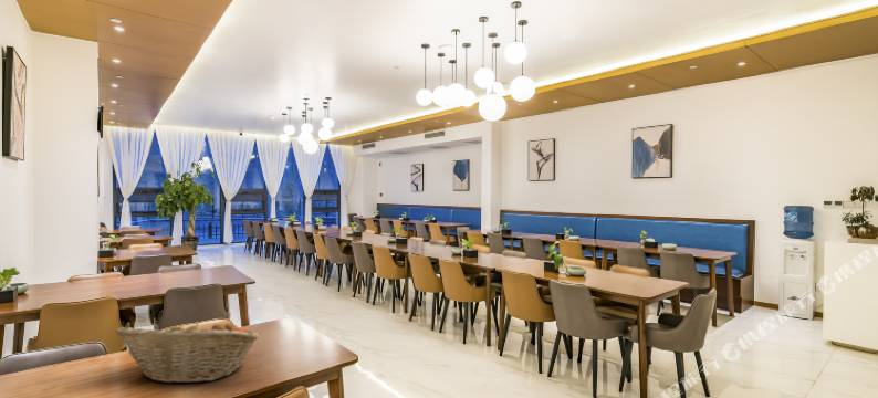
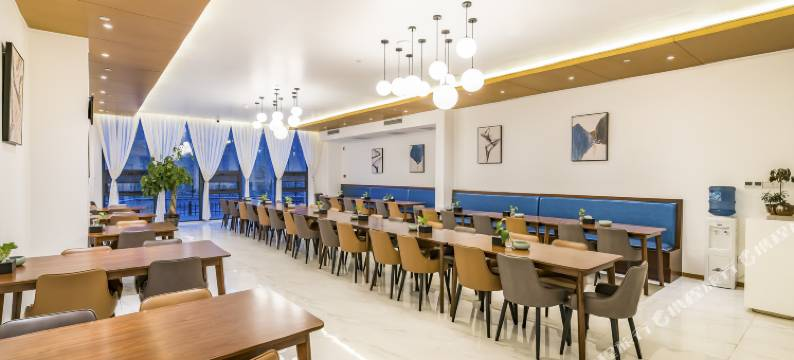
- fruit basket [114,317,261,385]
